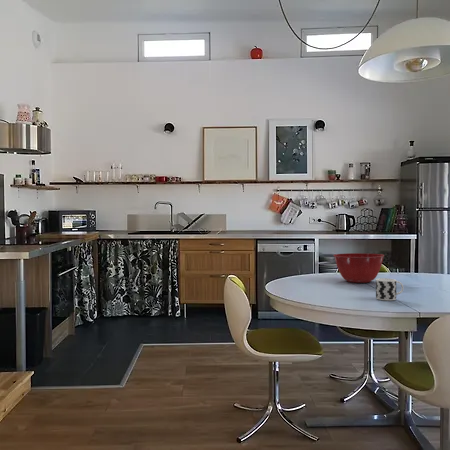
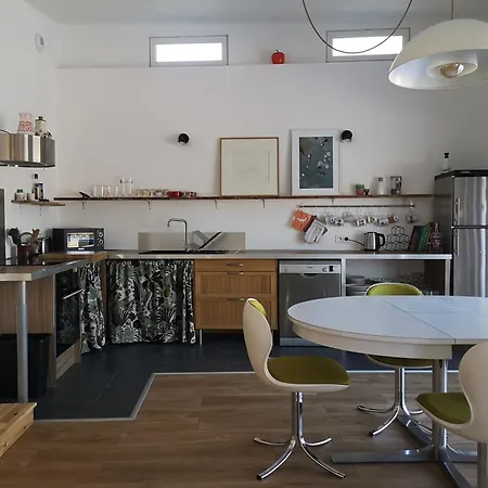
- cup [375,277,404,301]
- mixing bowl [333,252,385,284]
